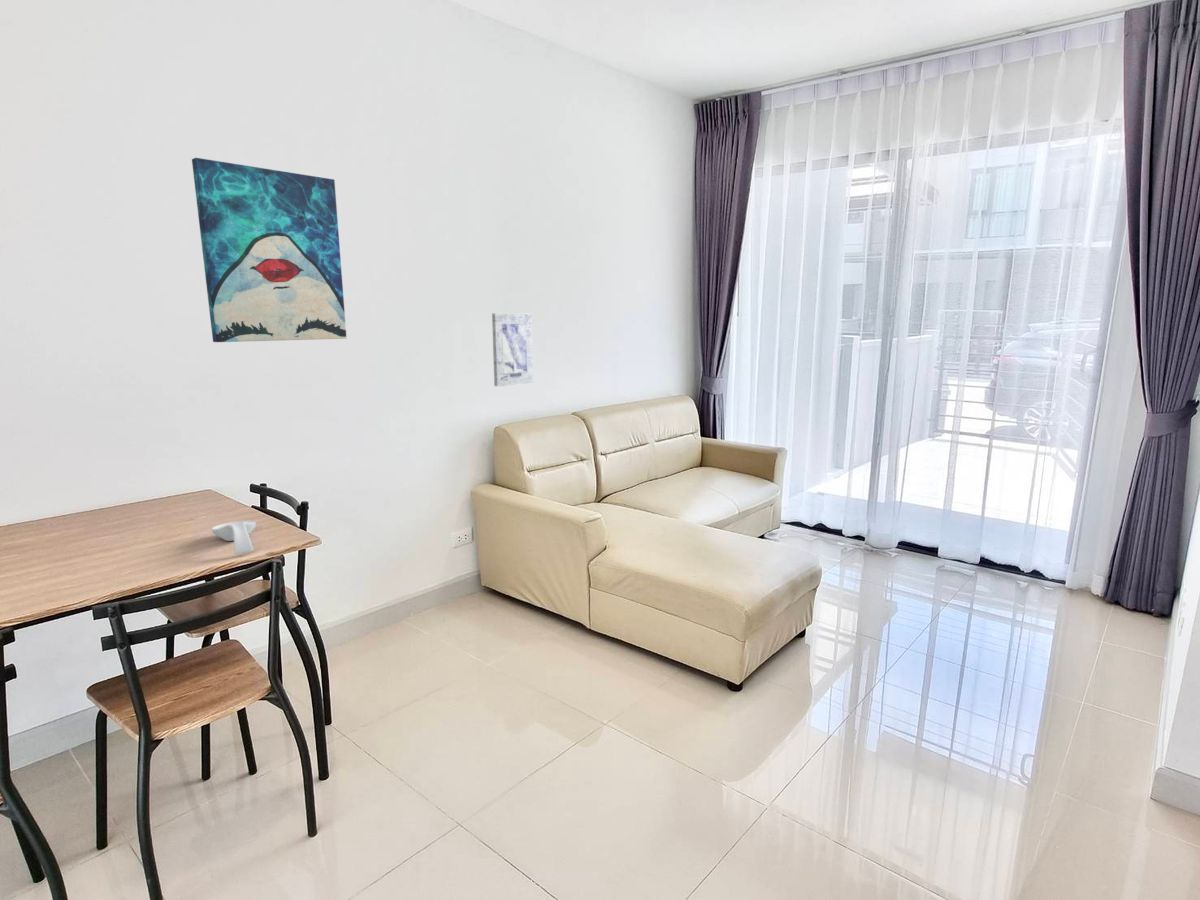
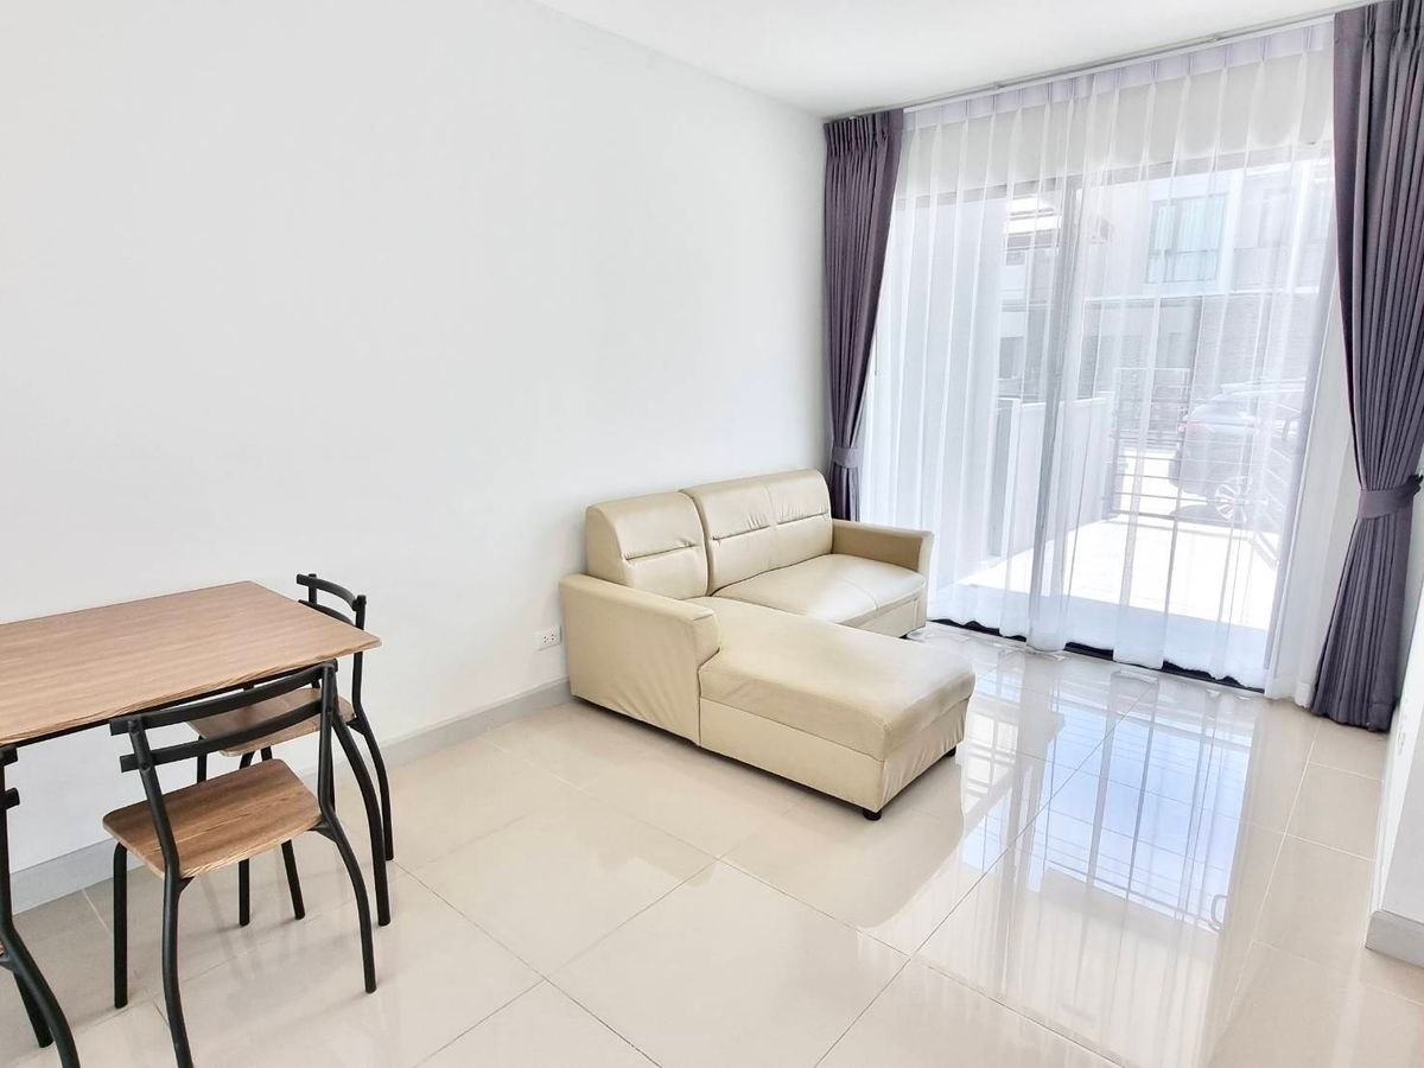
- wall art [491,312,534,387]
- spoon rest [210,519,257,556]
- wall art [191,157,348,343]
